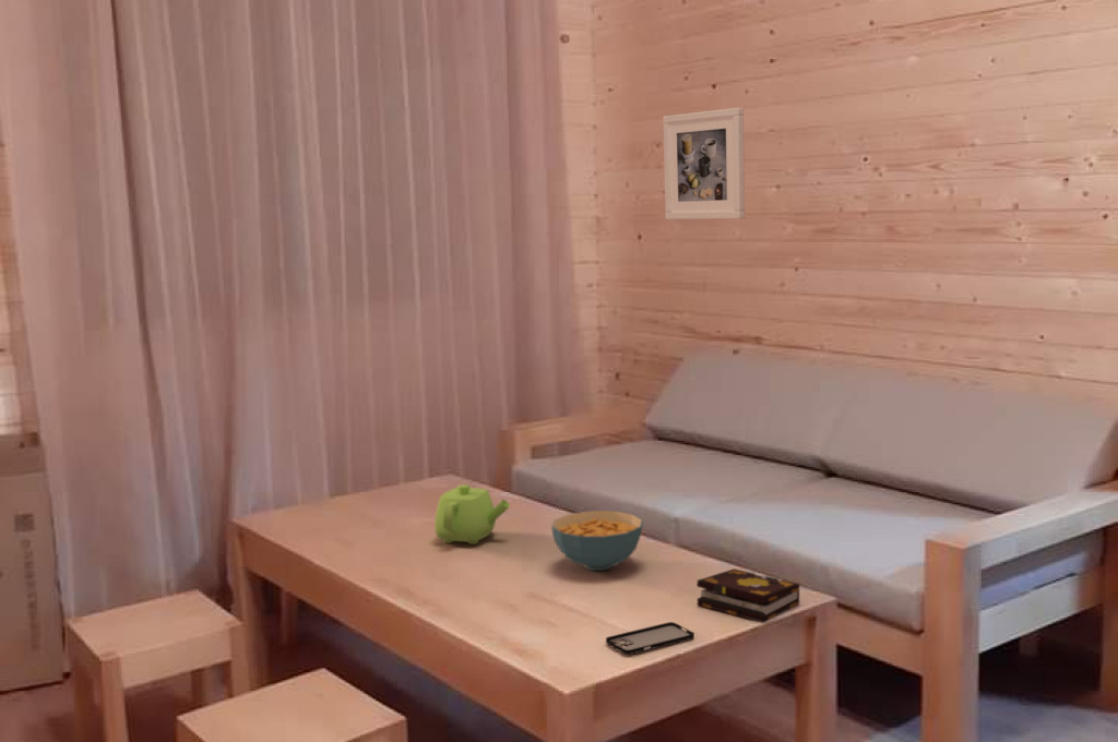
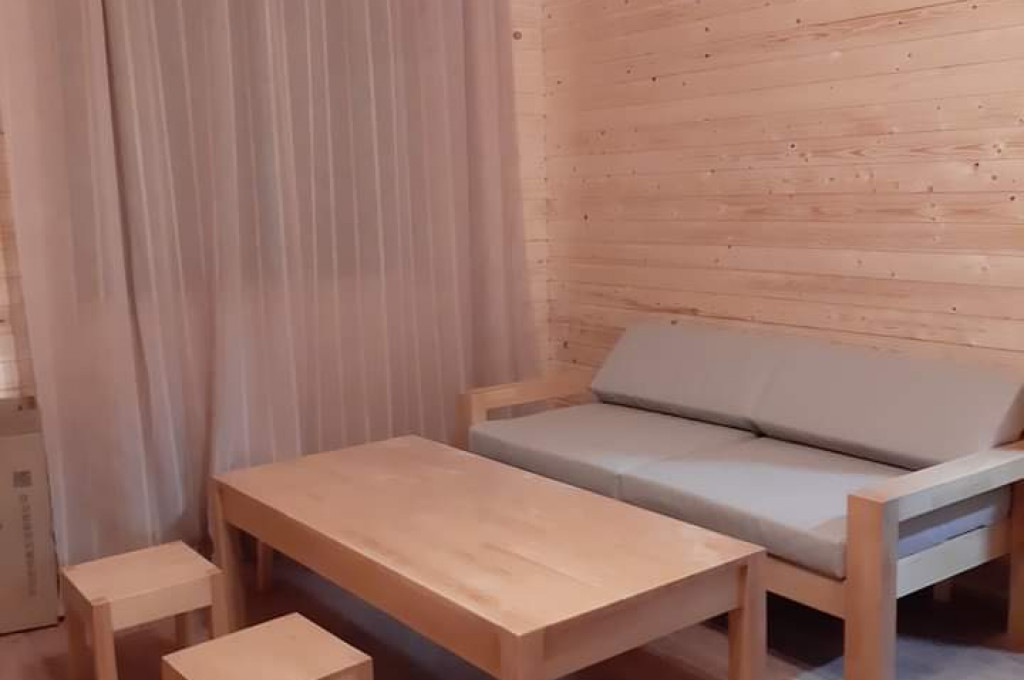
- smartphone [605,621,695,656]
- cereal bowl [550,510,644,572]
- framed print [662,107,746,220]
- book [695,567,800,624]
- teapot [433,483,511,546]
